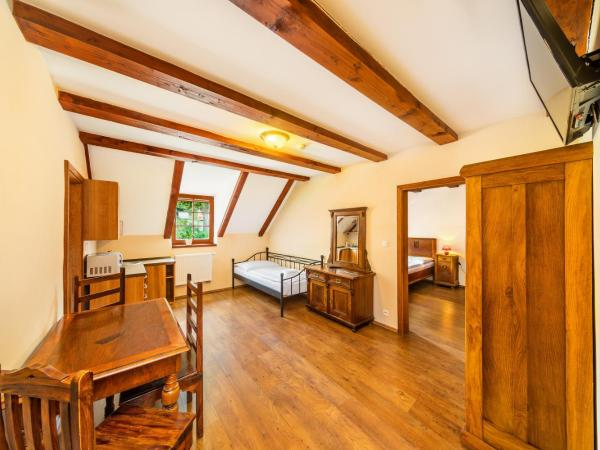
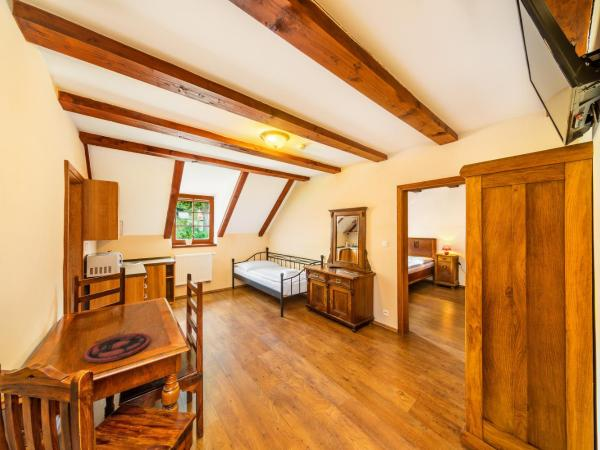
+ plate [83,332,151,364]
